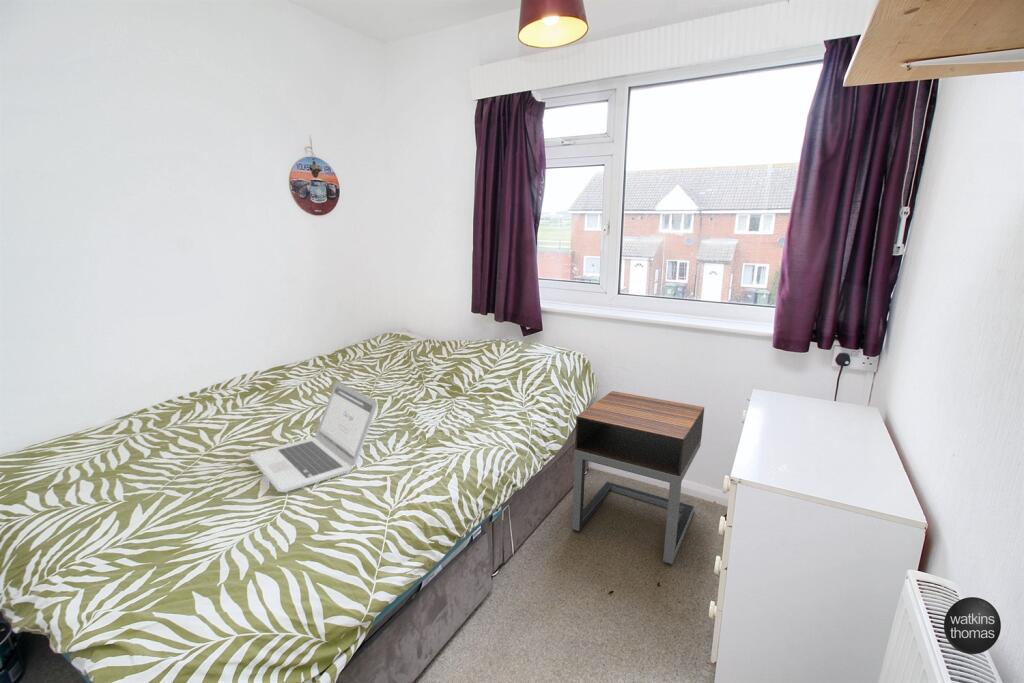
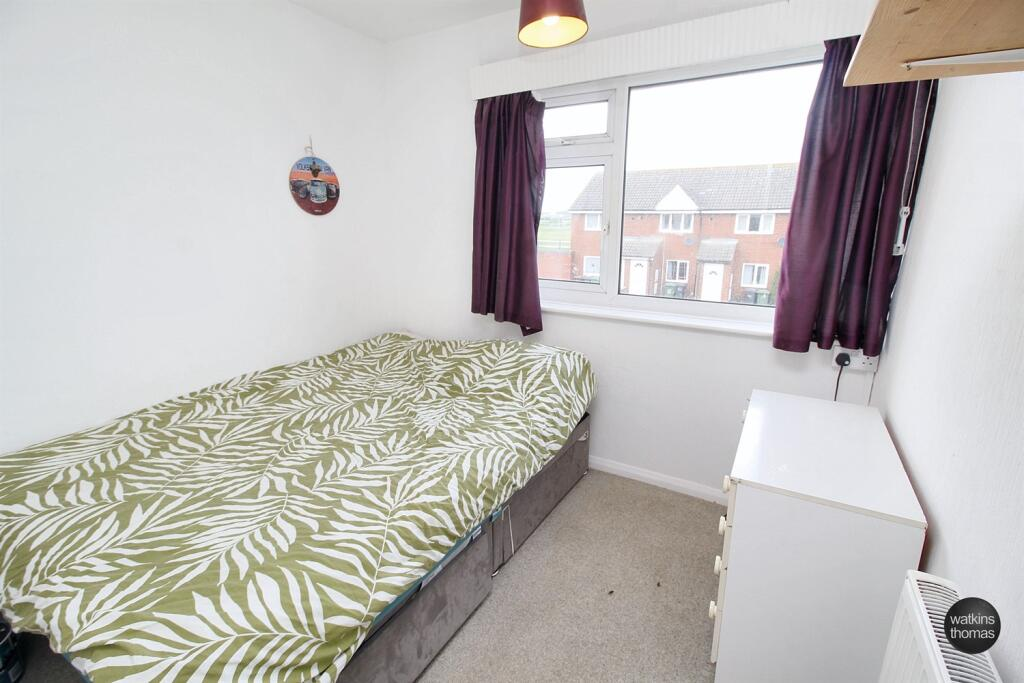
- laptop [249,381,378,493]
- nightstand [571,390,705,565]
